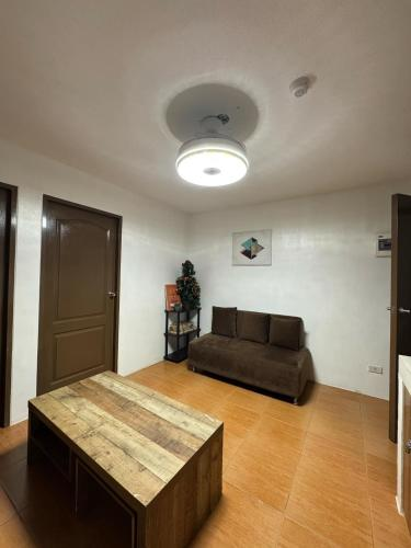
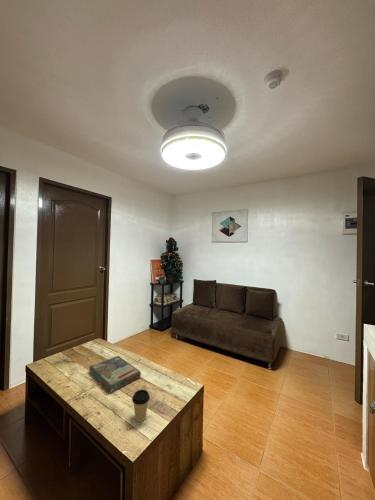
+ coffee cup [131,389,151,422]
+ board game [88,355,142,394]
